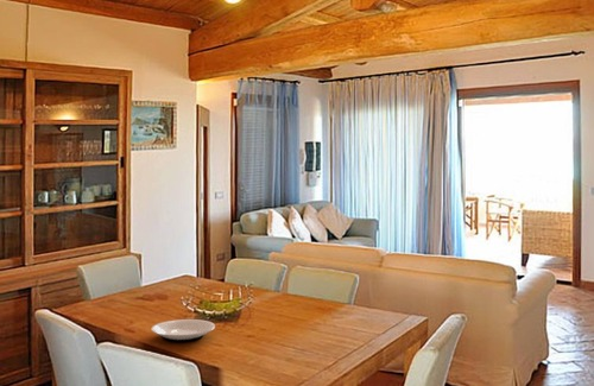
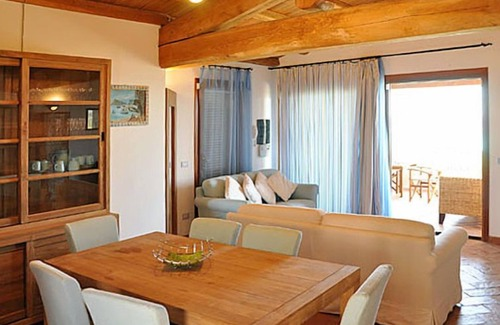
- plate [151,318,216,343]
